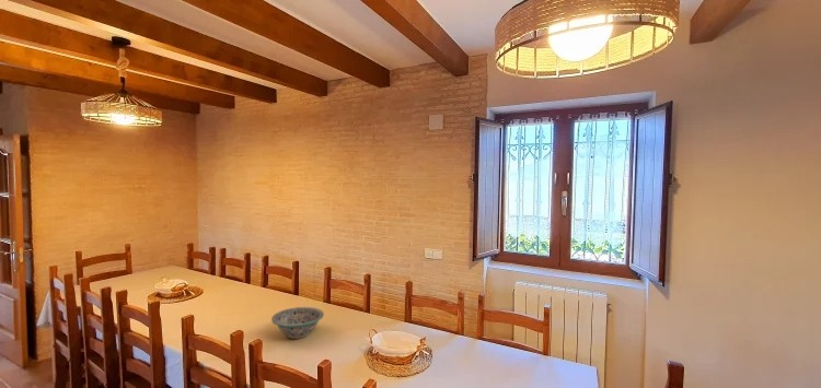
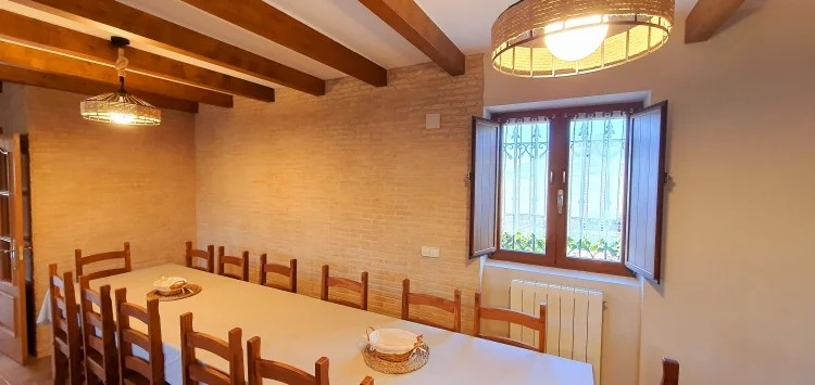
- decorative bowl [270,306,325,340]
